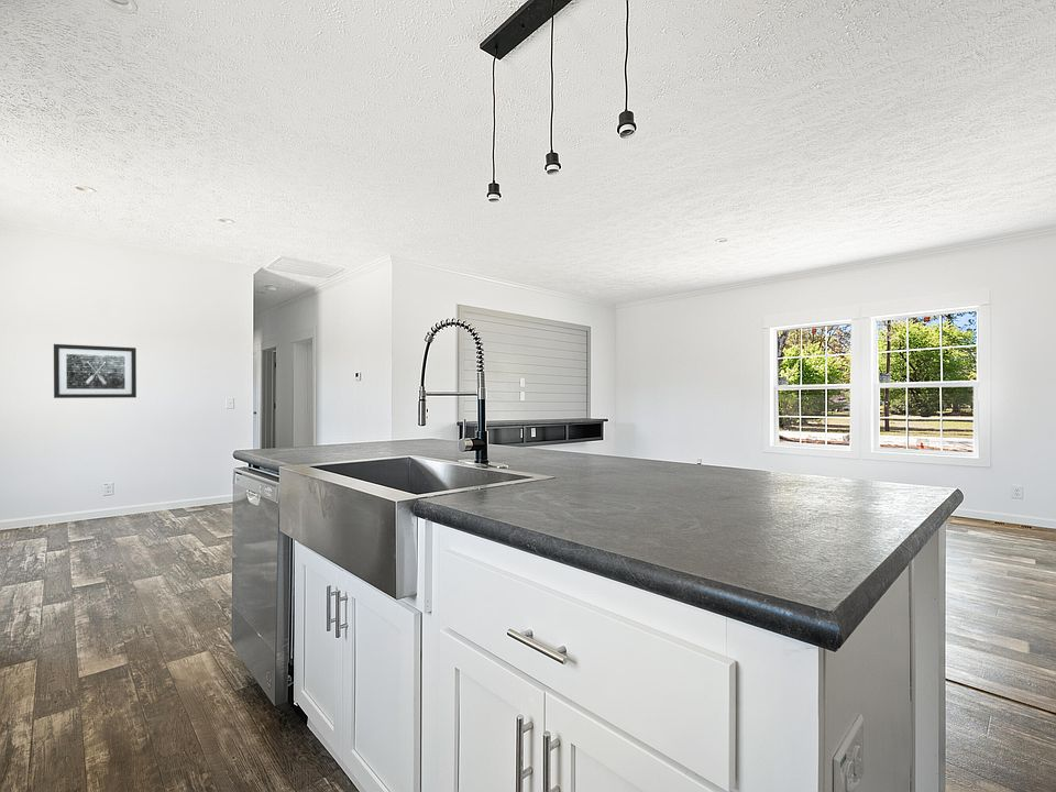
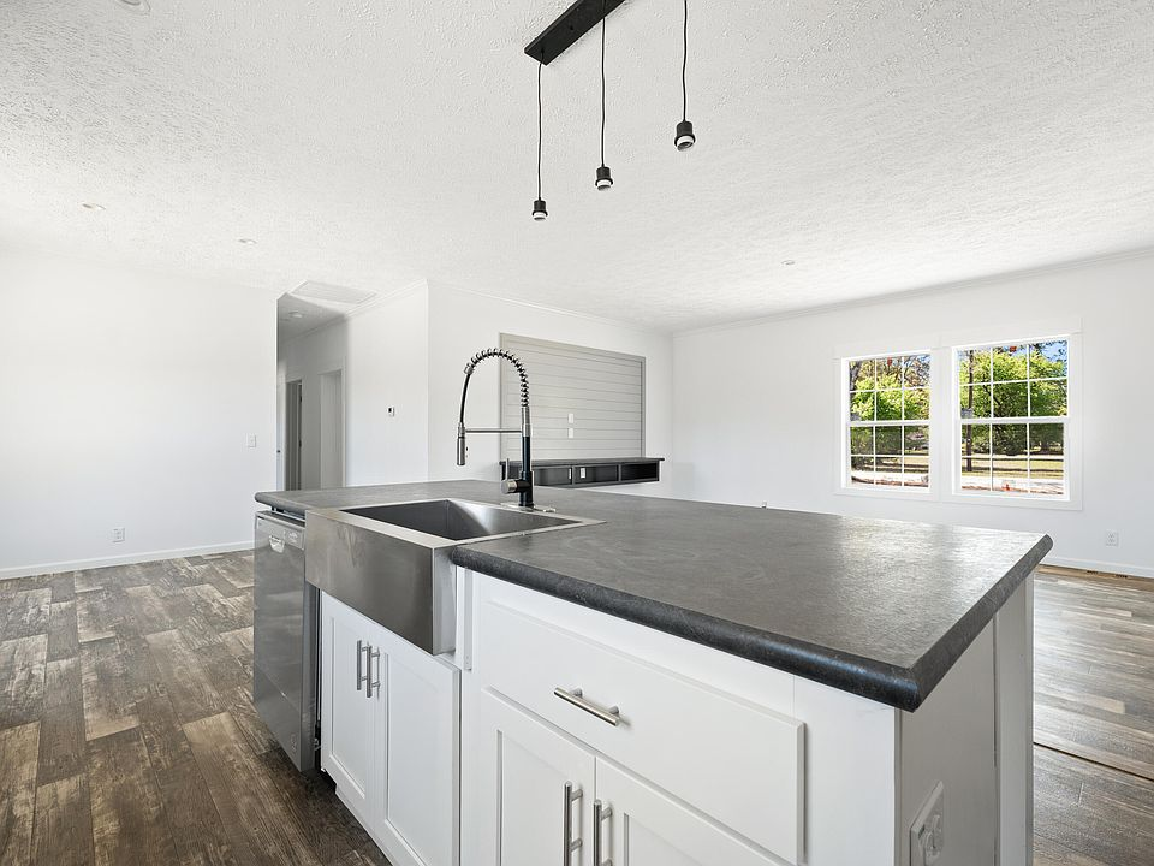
- wall art [53,343,138,399]
